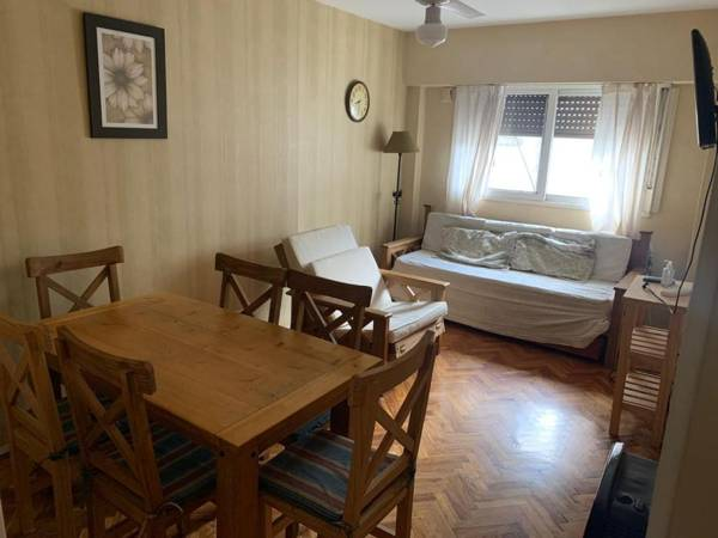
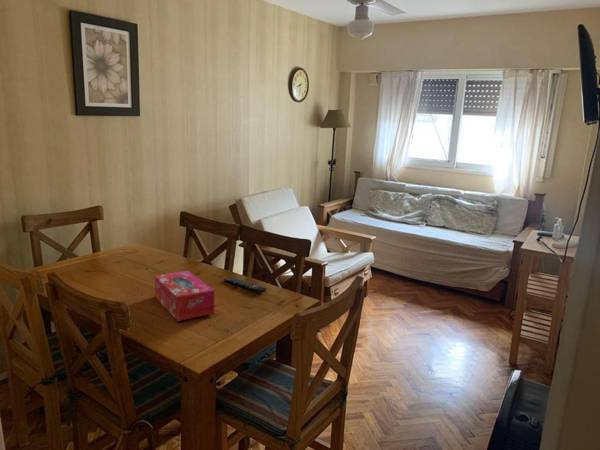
+ remote control [223,276,268,294]
+ tissue box [154,270,215,322]
